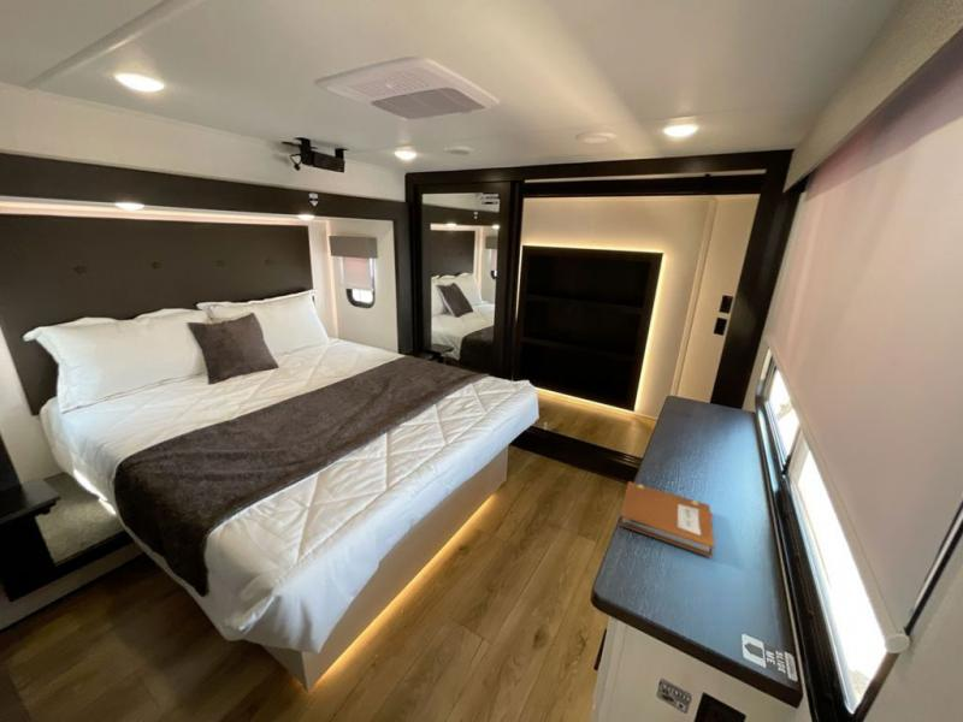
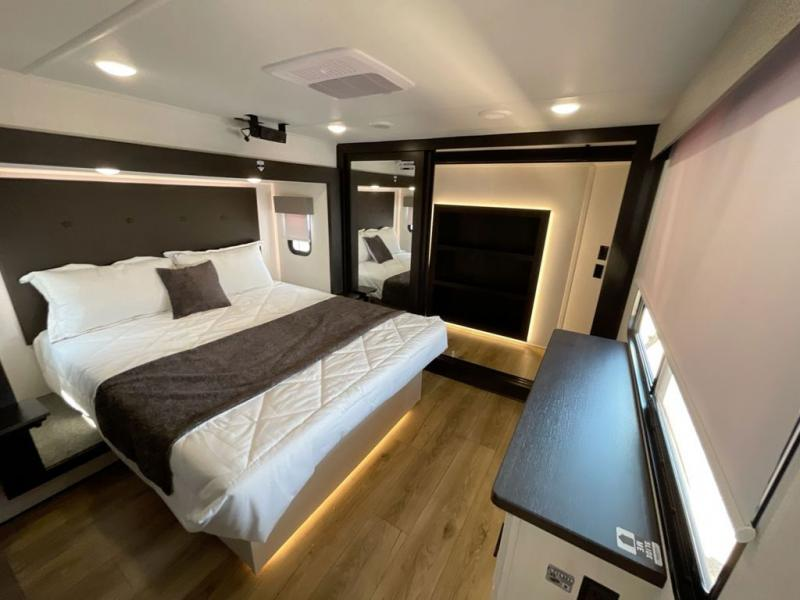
- notebook [618,480,716,558]
